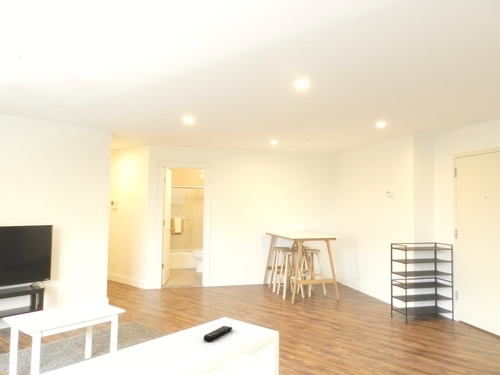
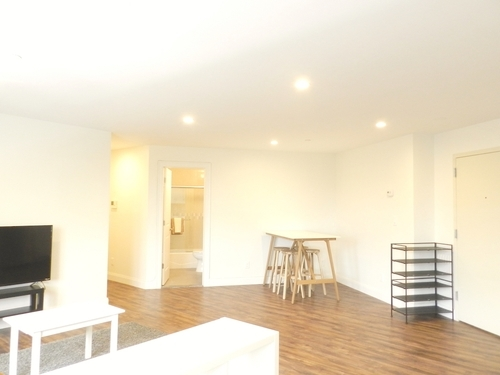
- remote control [203,325,233,342]
